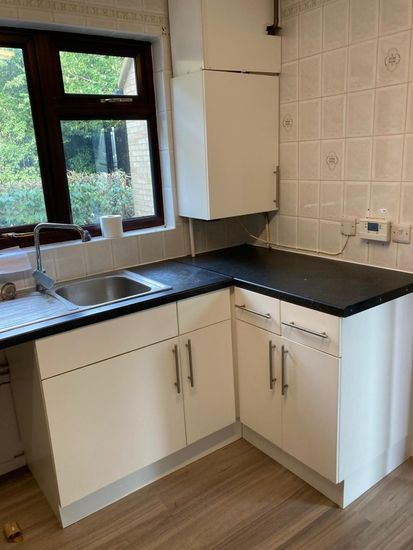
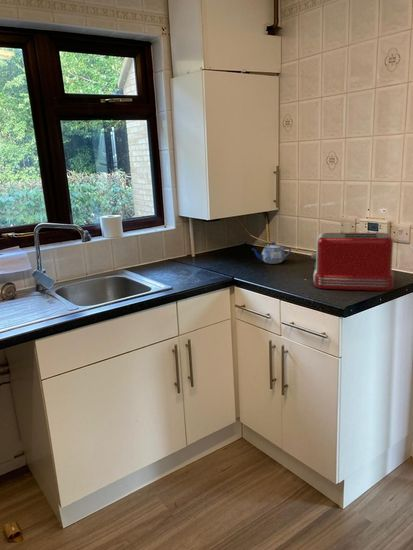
+ toaster [310,232,395,291]
+ teapot [251,241,292,264]
